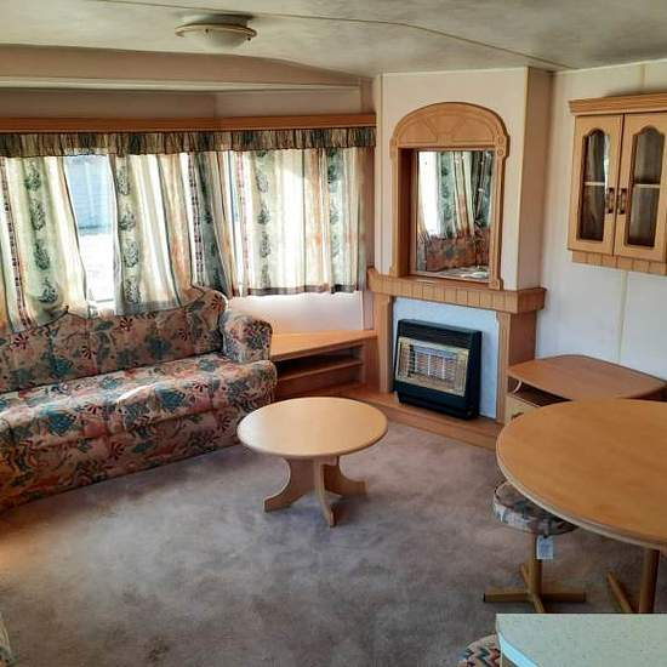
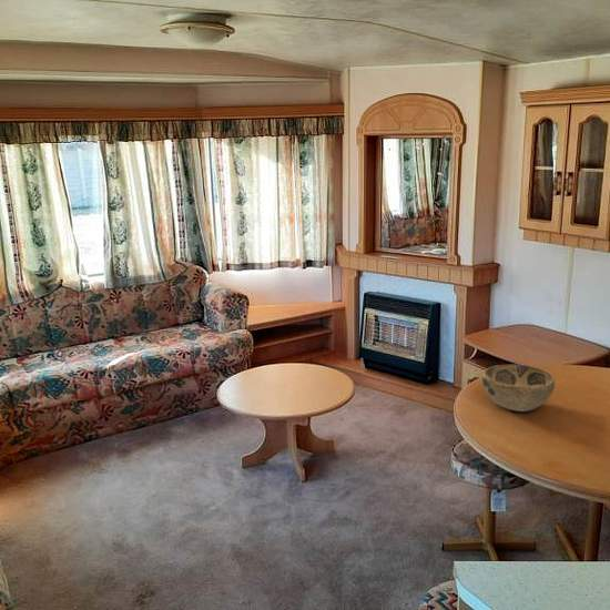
+ decorative bowl [481,364,556,413]
